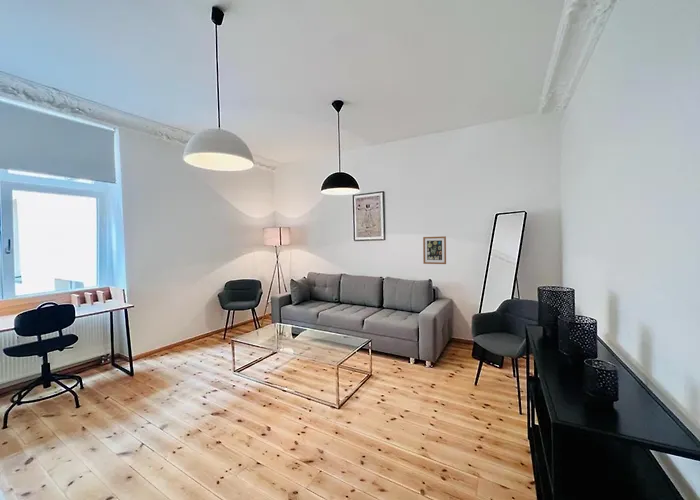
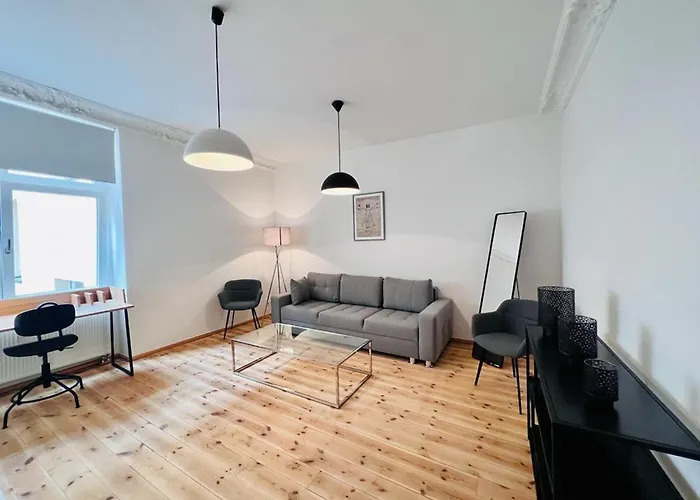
- wall art [422,235,447,265]
